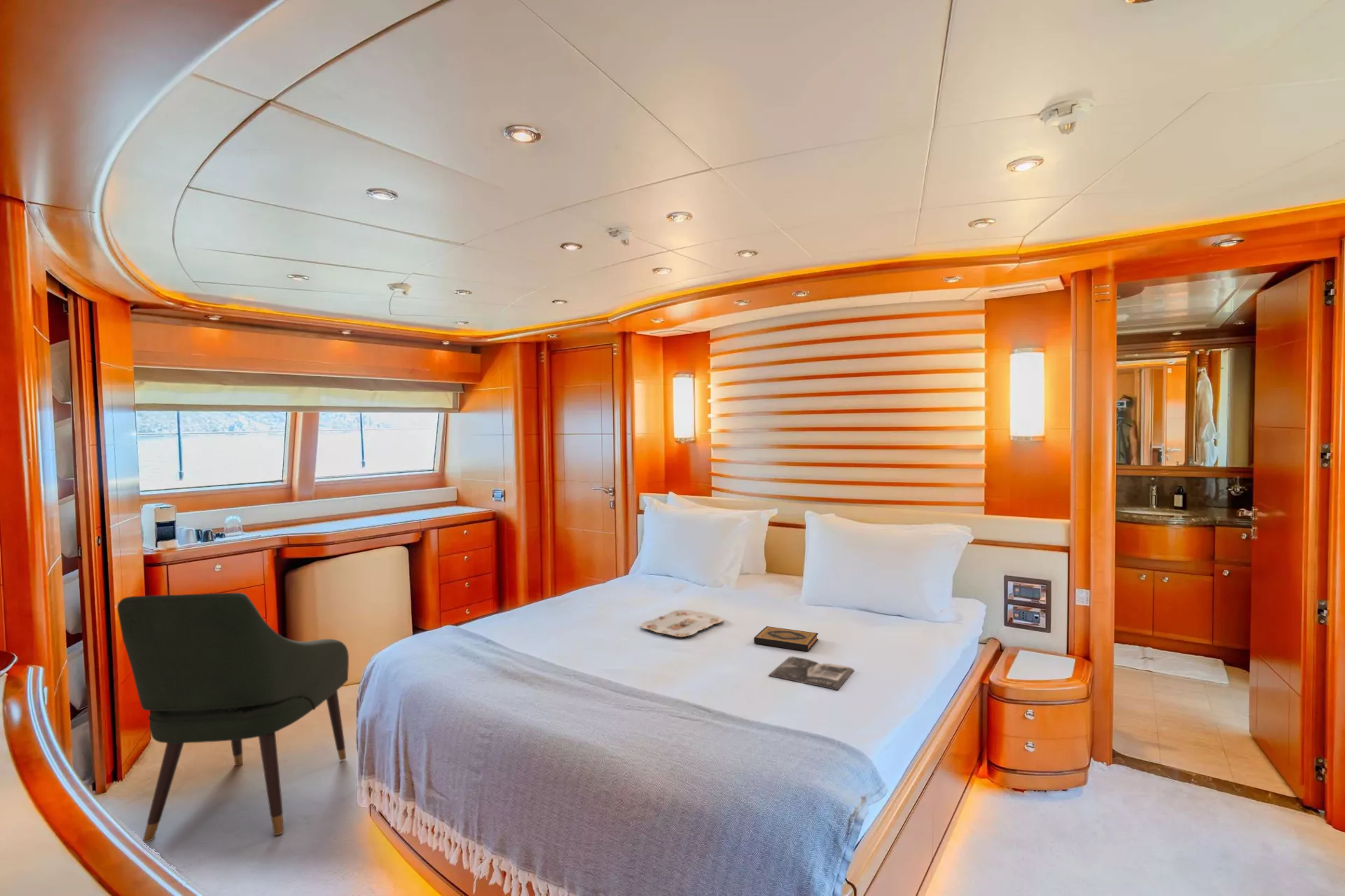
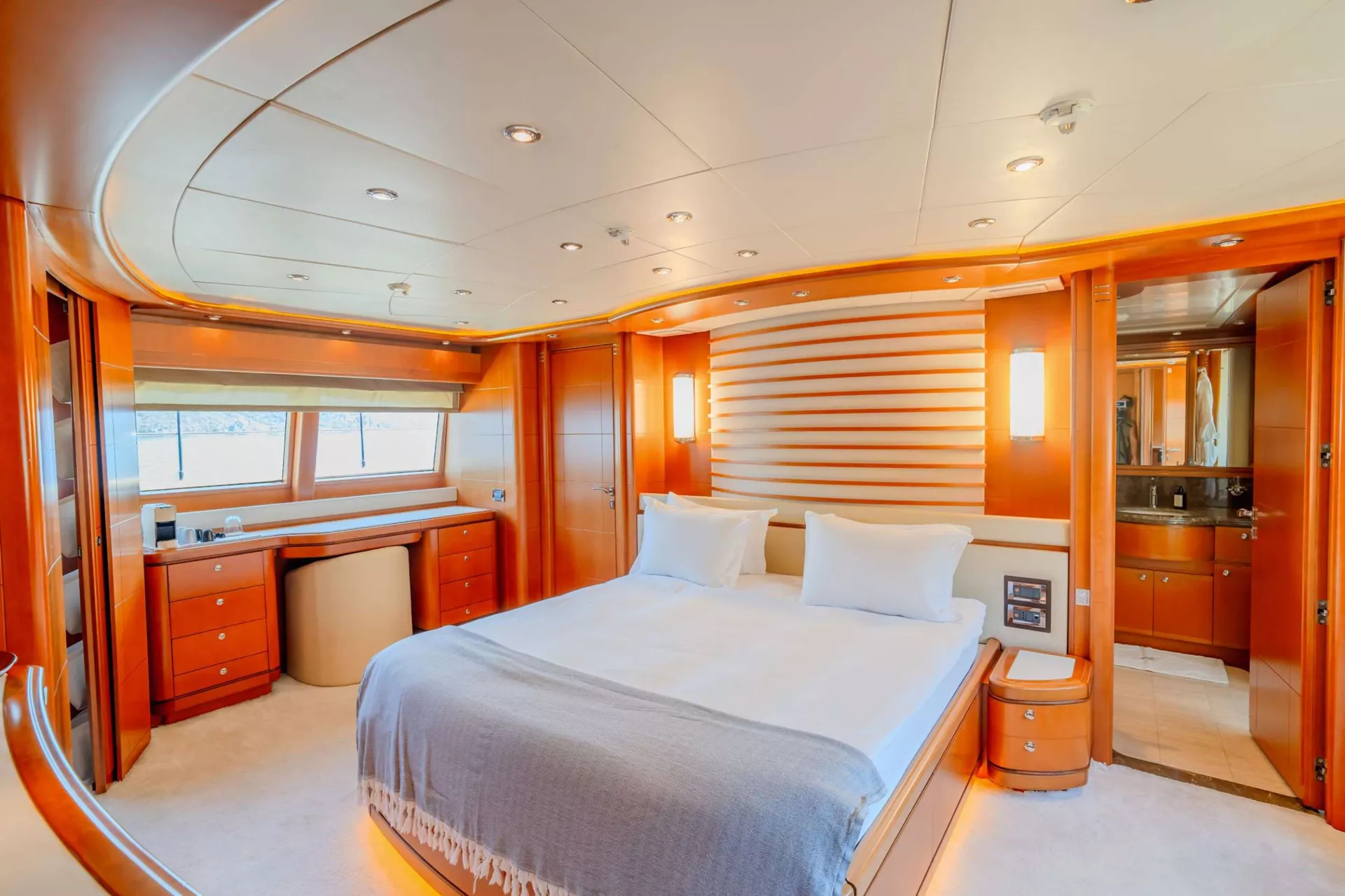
- magazine [768,656,855,691]
- serving tray [640,609,724,637]
- hardback book [753,626,819,652]
- chair [117,592,350,843]
